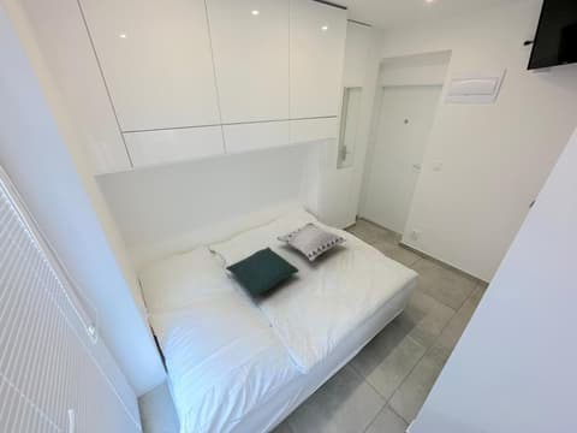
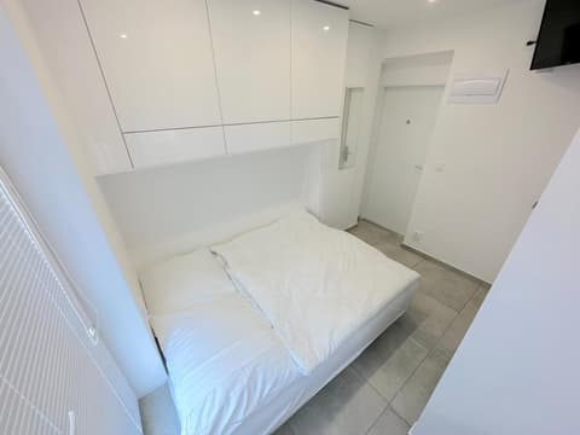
- pillow [225,245,301,299]
- decorative pillow [275,221,347,262]
